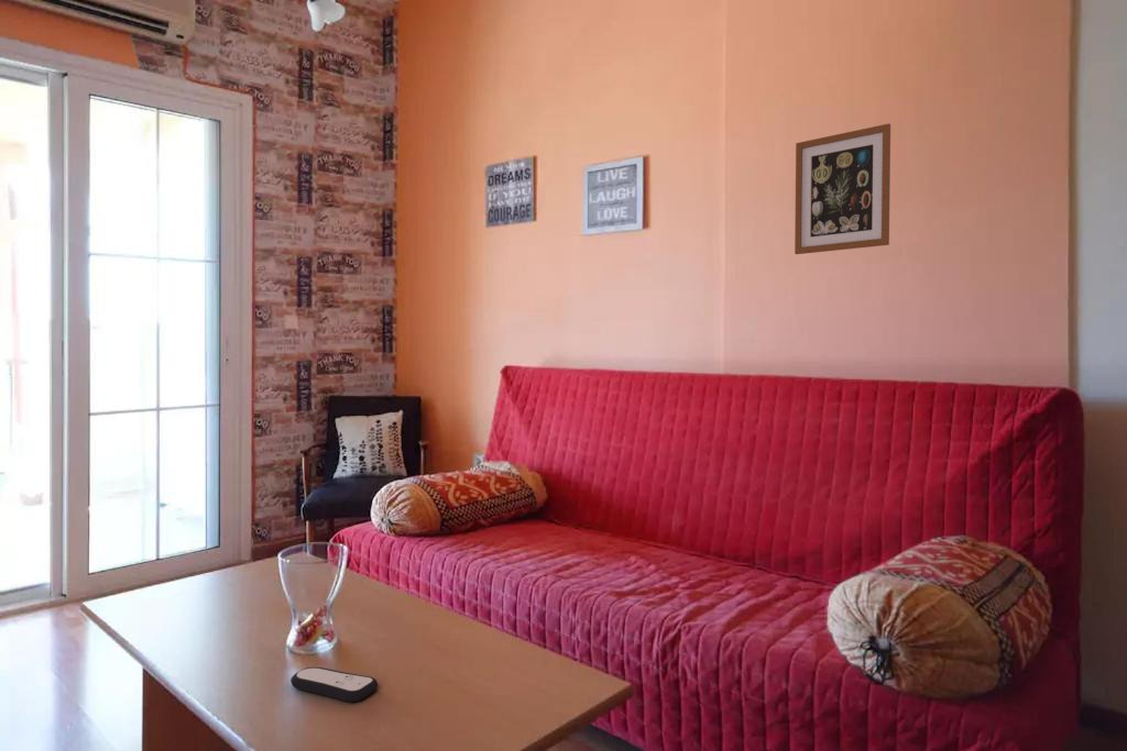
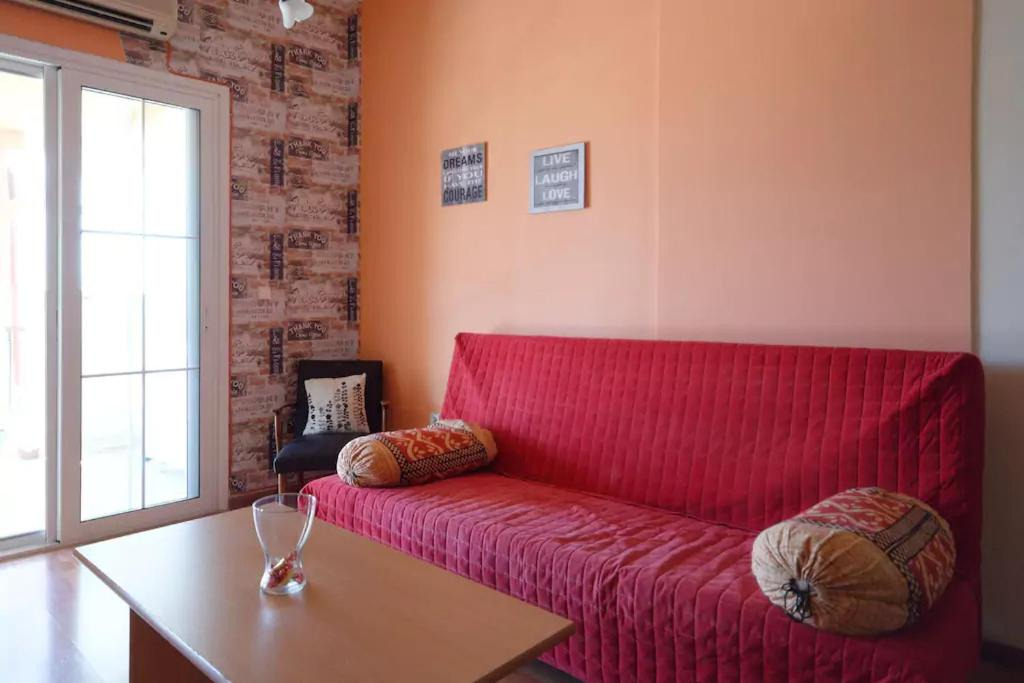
- remote control [289,666,379,703]
- wall art [794,122,891,255]
